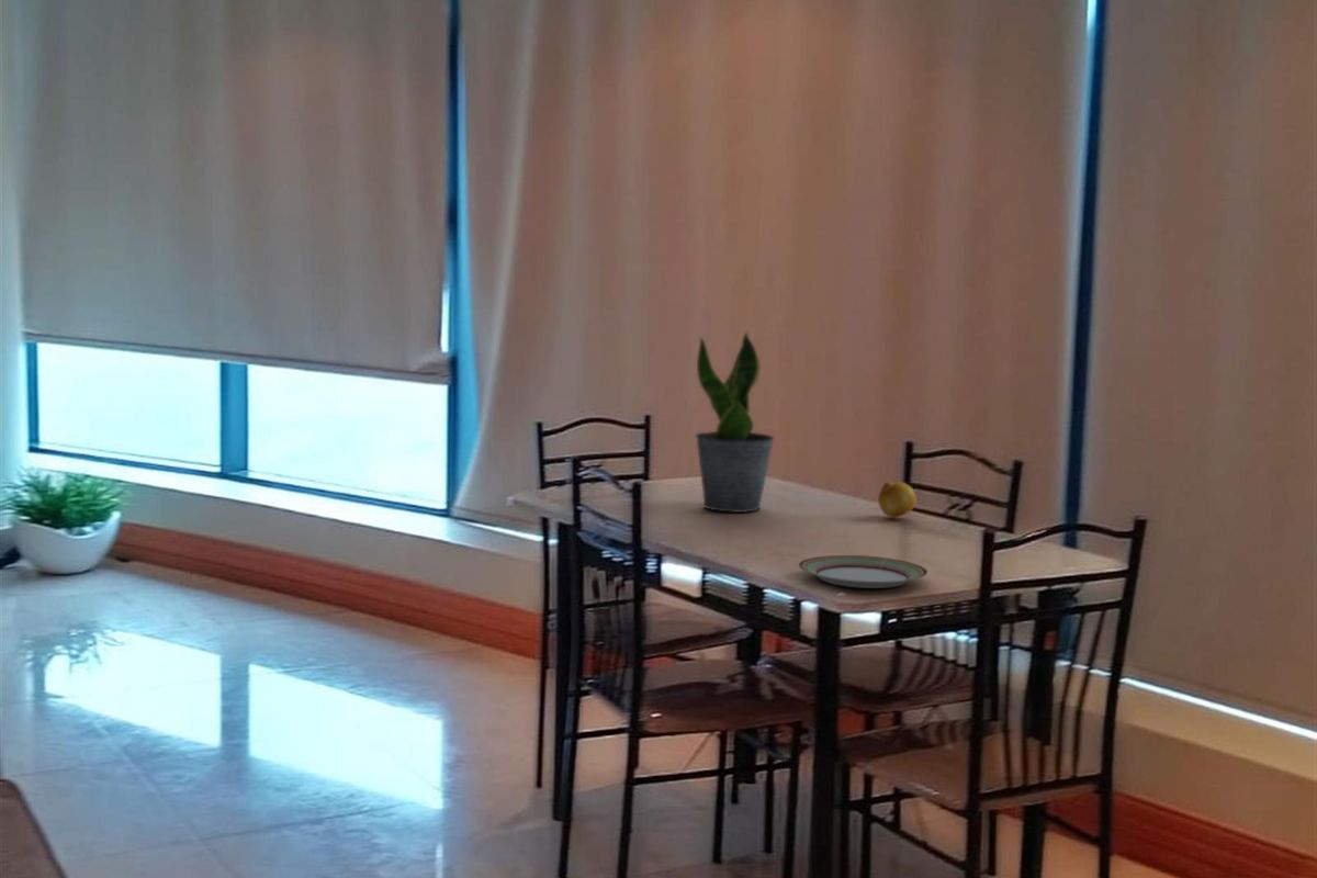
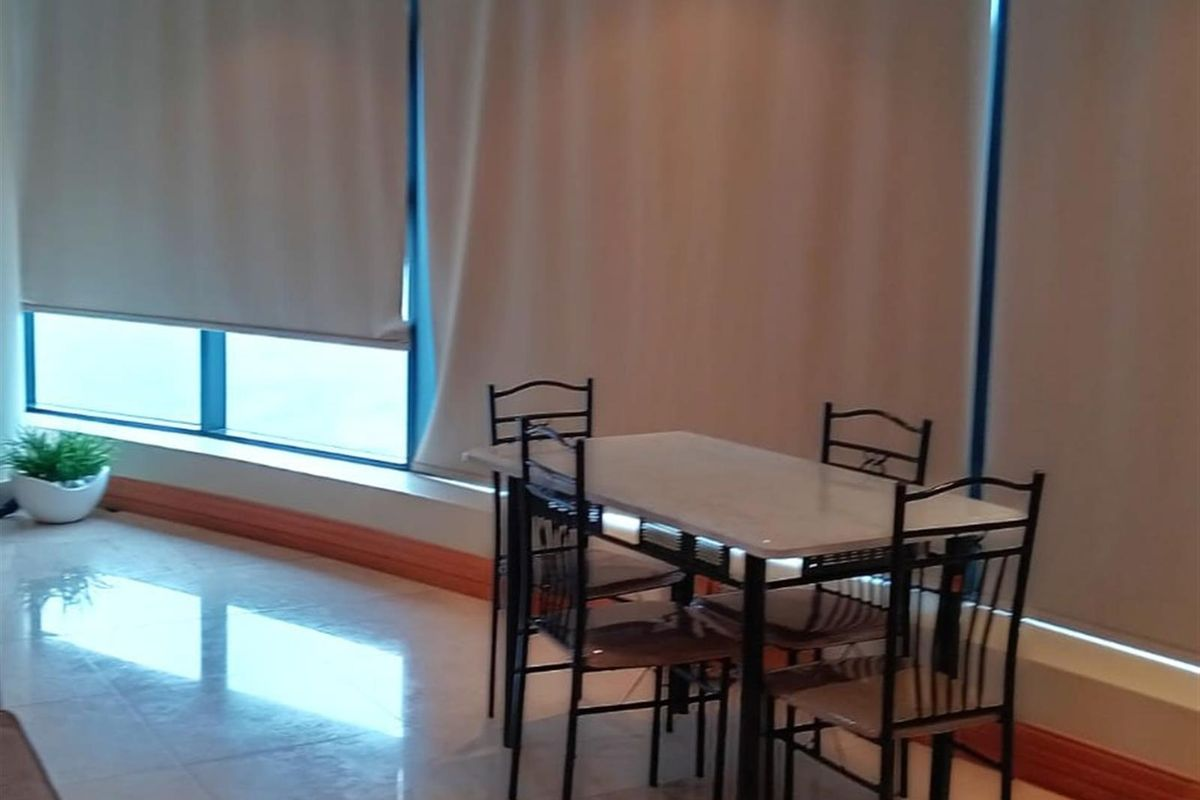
- plate [798,554,928,589]
- fruit [877,481,918,519]
- potted plant [695,330,776,514]
